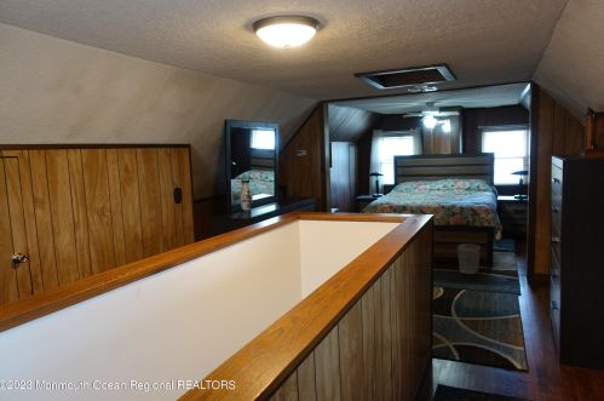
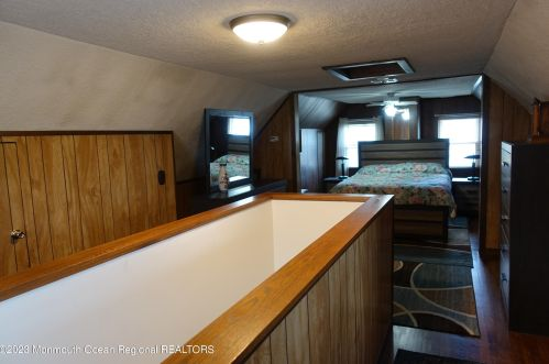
- wastebasket [456,242,482,275]
